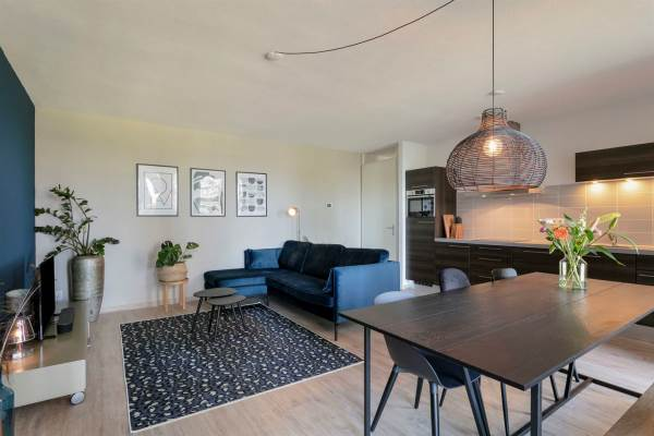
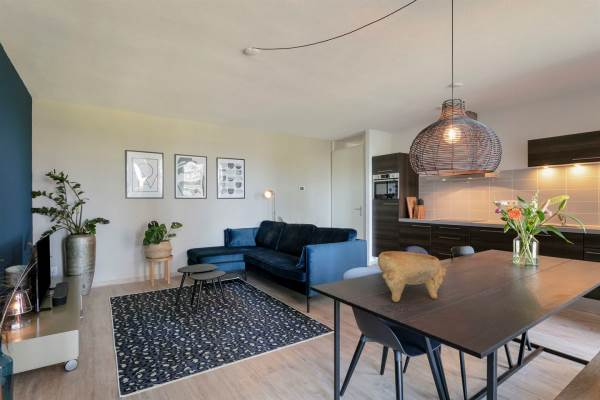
+ decorative bowl [377,250,447,303]
